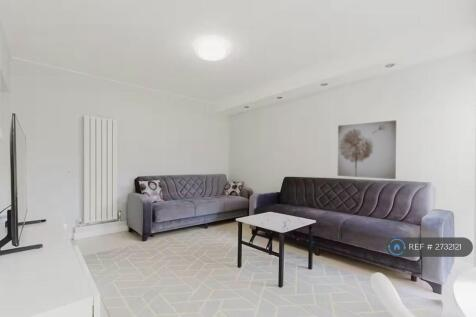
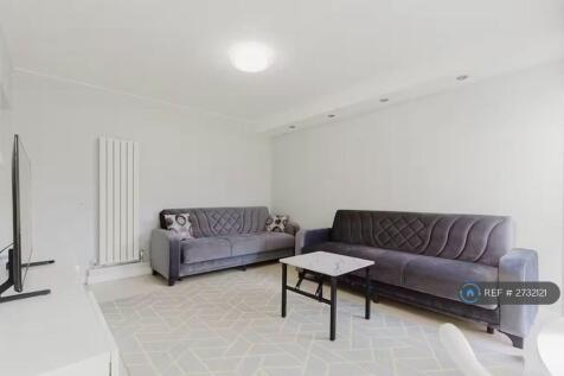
- wall art [337,119,397,180]
